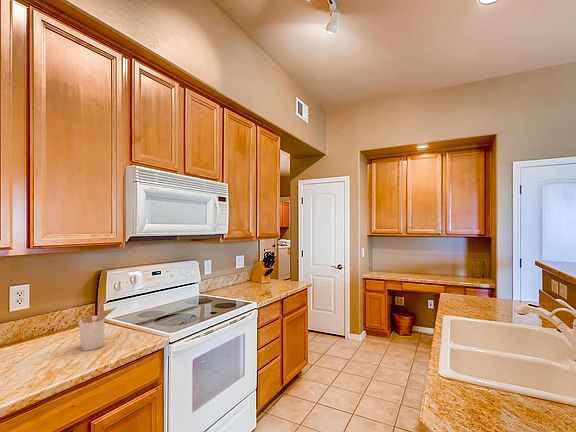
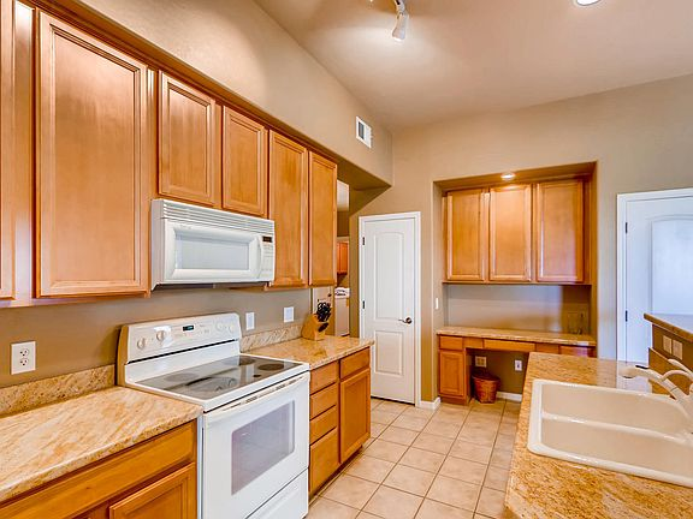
- utensil holder [78,302,117,351]
